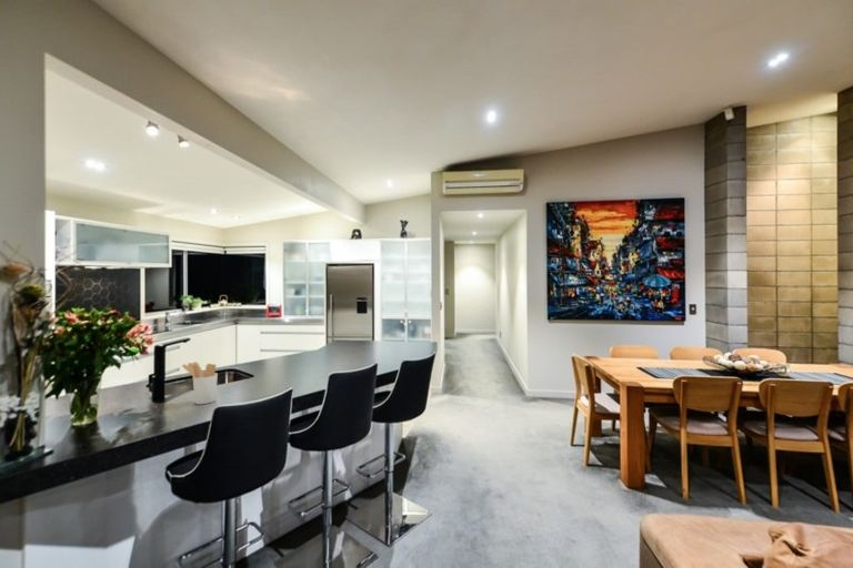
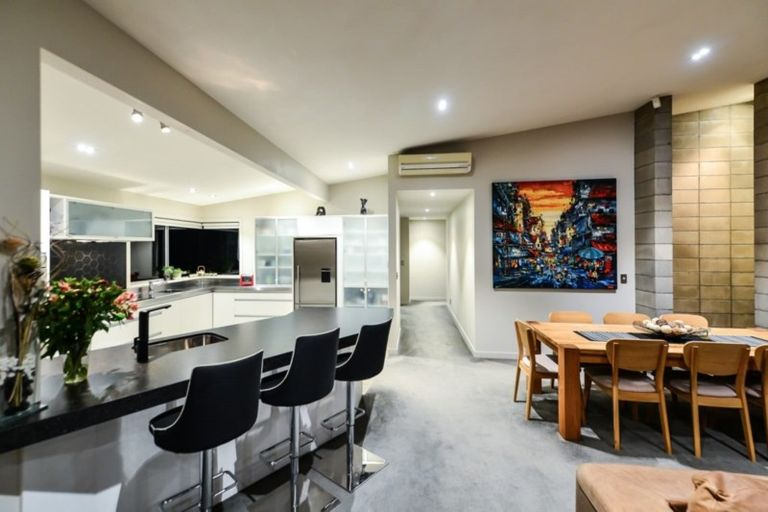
- utensil holder [181,361,219,405]
